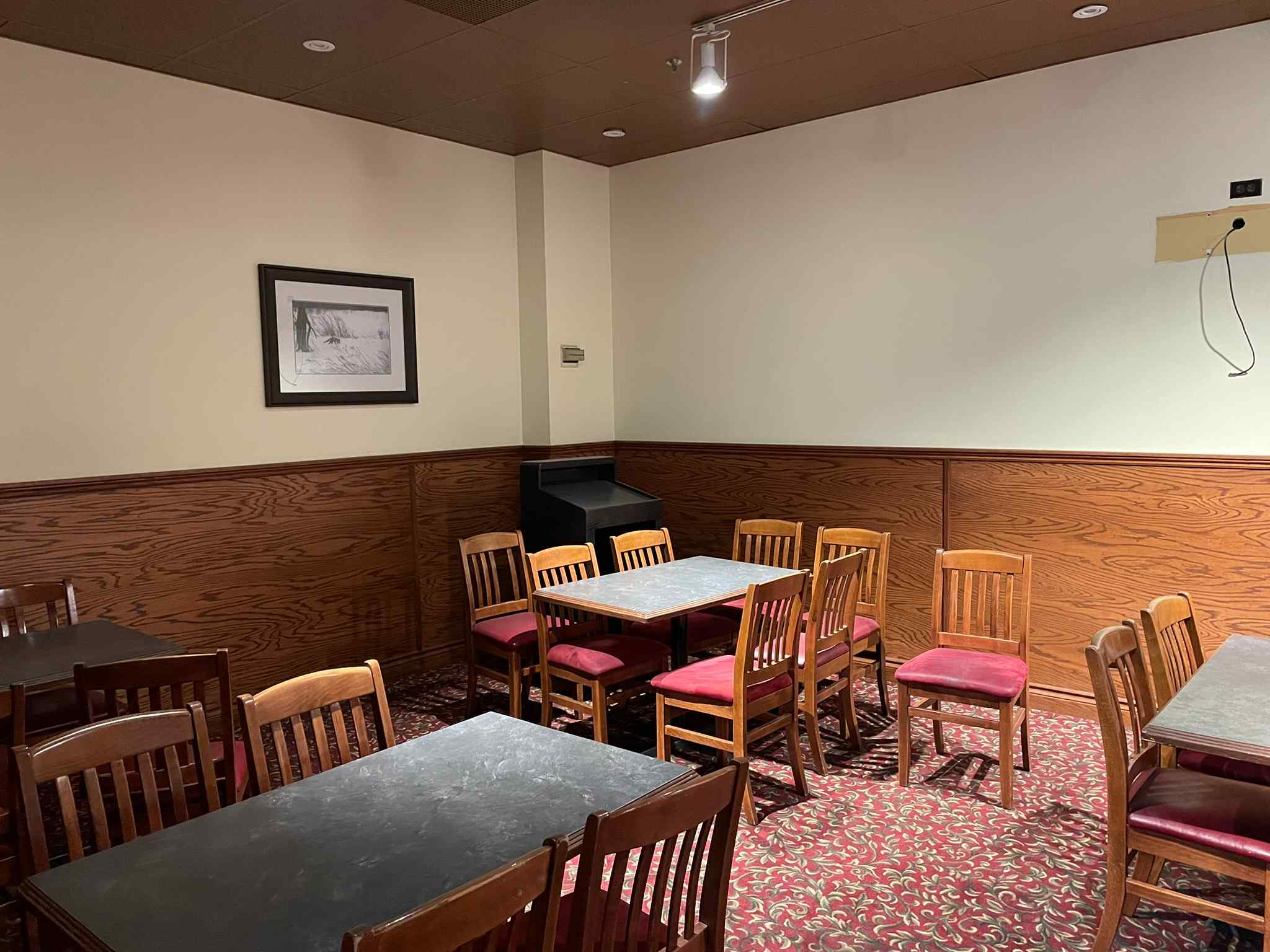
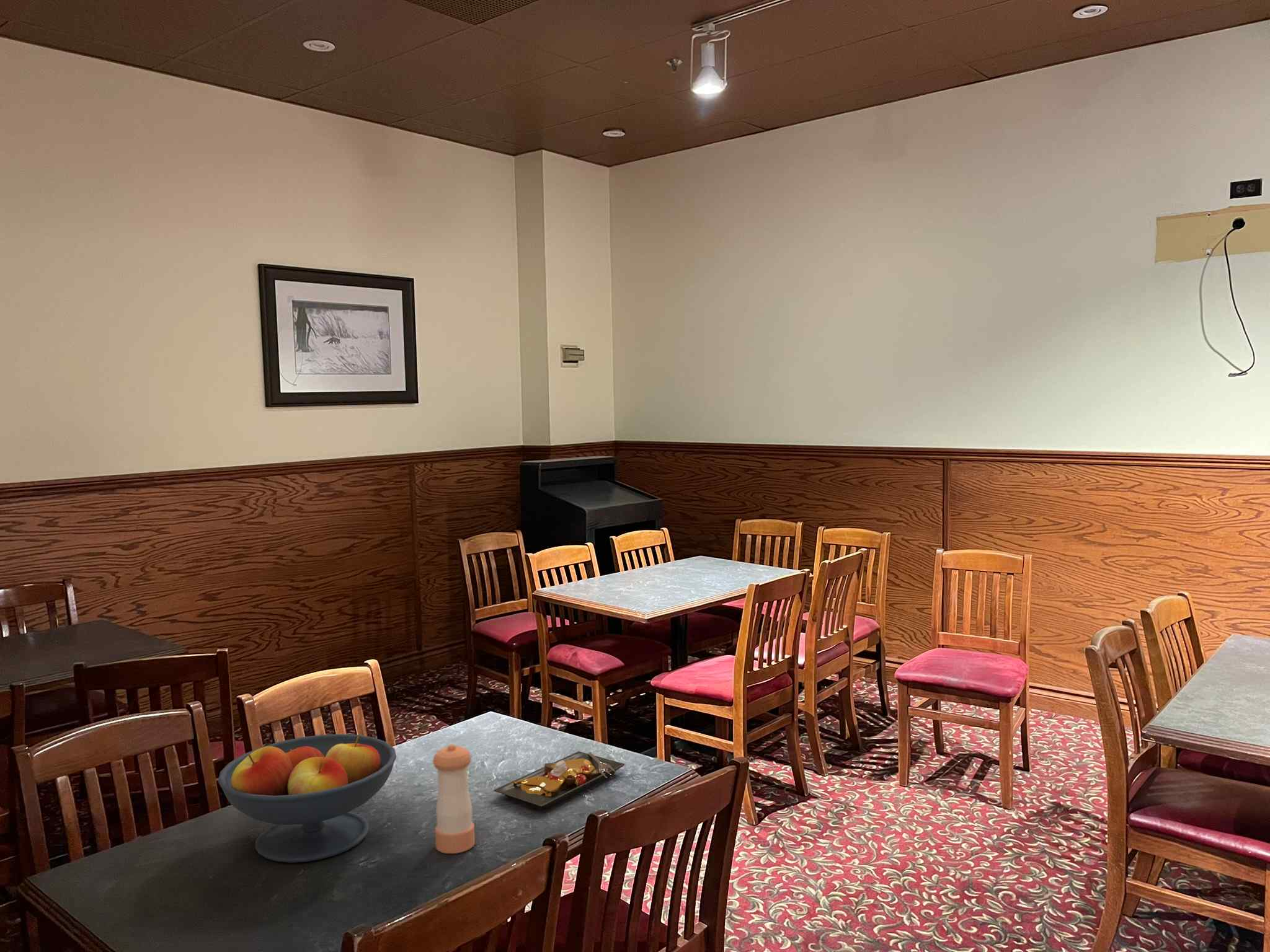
+ plate [493,751,625,809]
+ pepper shaker [432,744,476,854]
+ fruit bowl [218,733,397,863]
